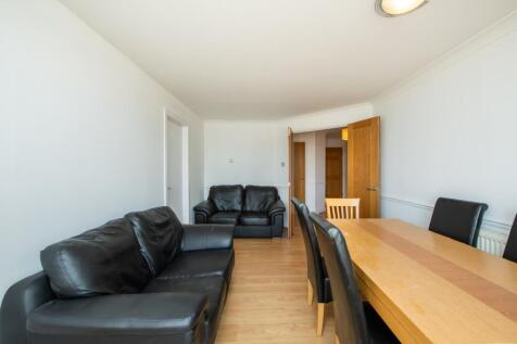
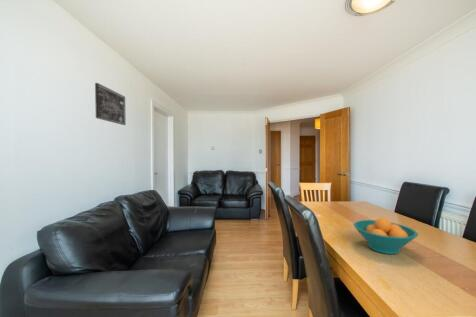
+ wall art [94,82,127,126]
+ fruit bowl [352,217,419,255]
